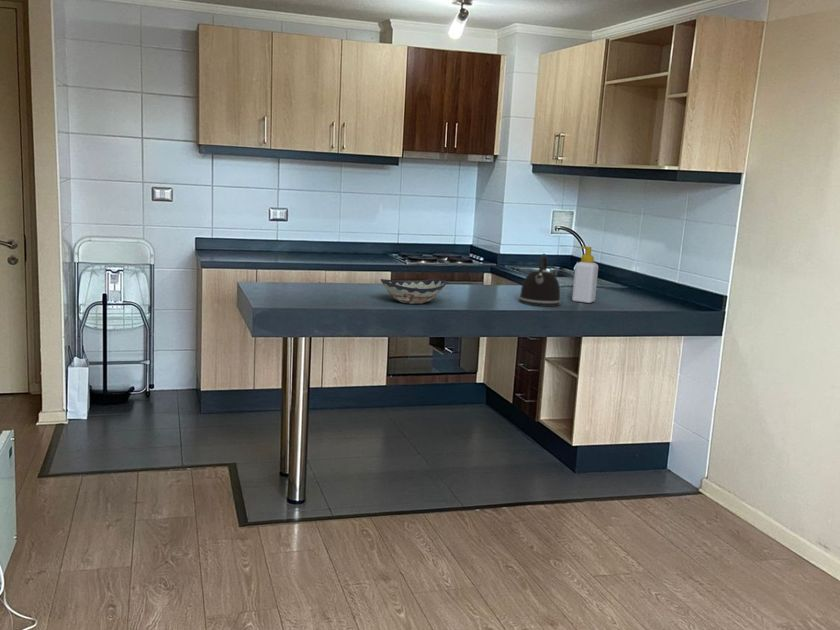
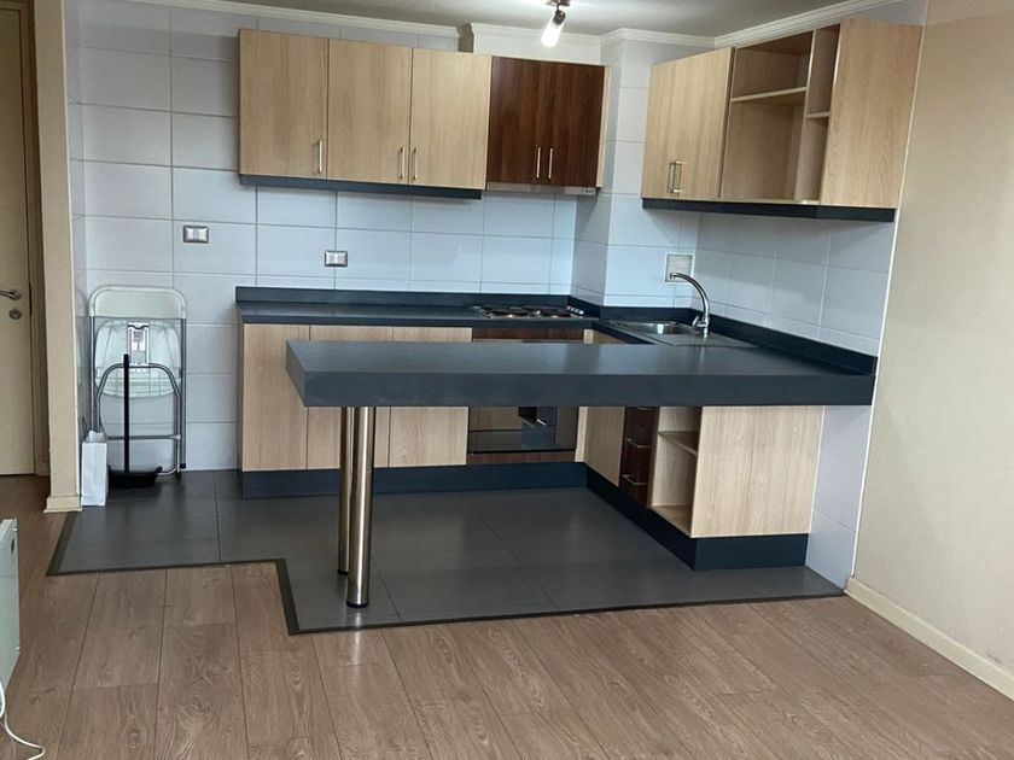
- kettle [518,253,562,308]
- decorative bowl [380,278,448,305]
- soap bottle [571,245,599,304]
